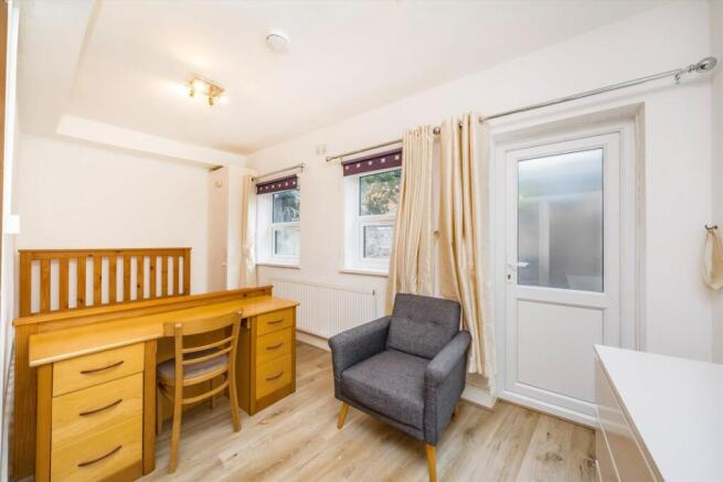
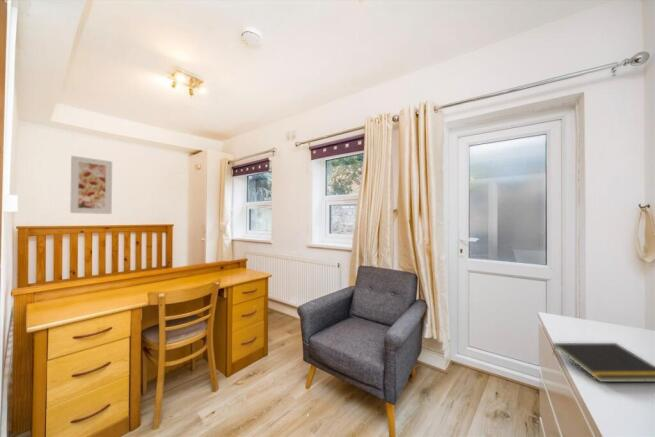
+ notepad [552,342,655,383]
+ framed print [69,155,113,215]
